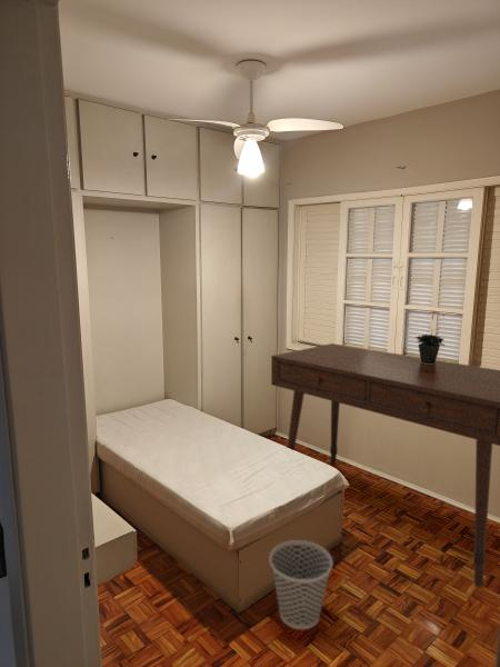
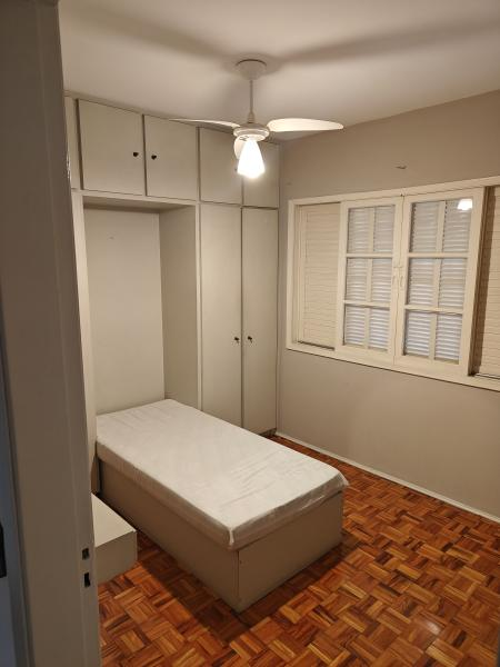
- potted plant [414,310,446,364]
- desk [270,342,500,587]
- wastebasket [269,539,333,630]
